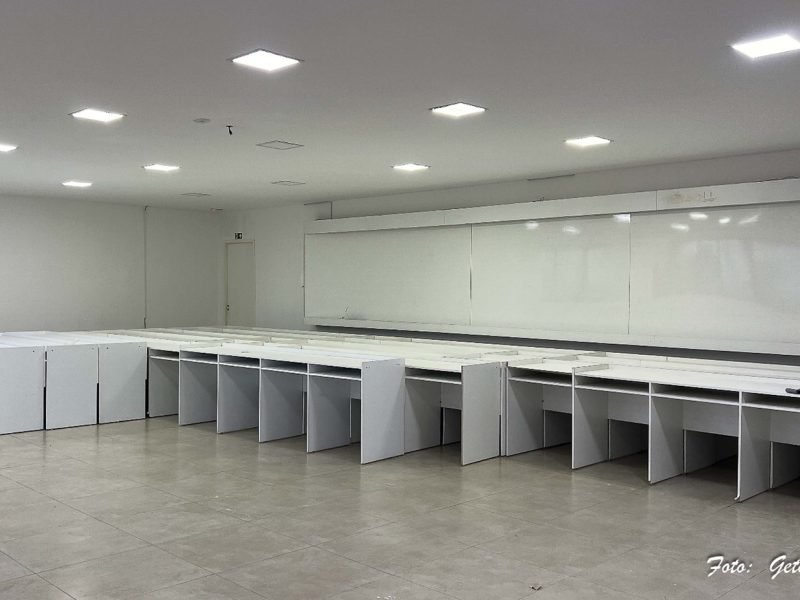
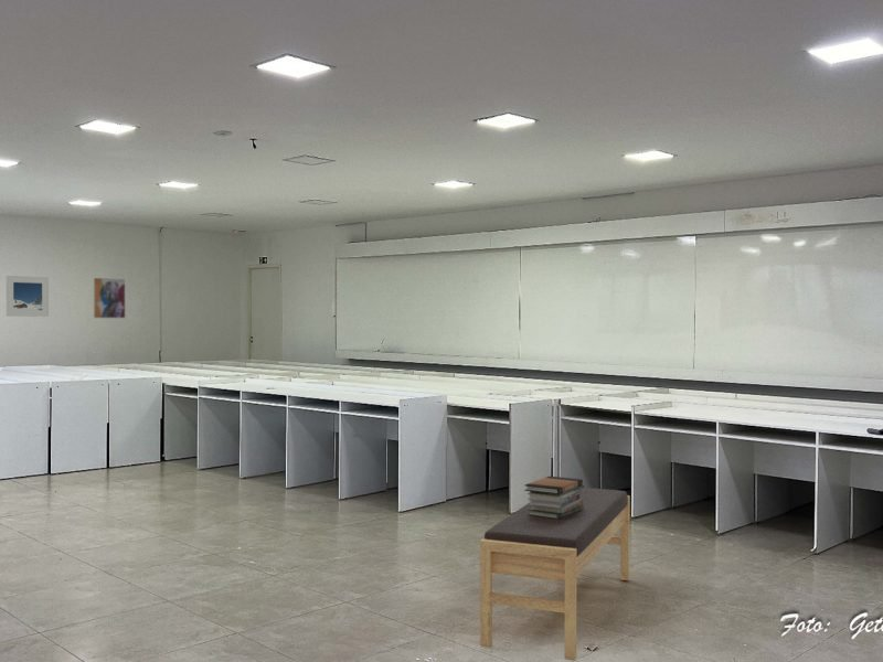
+ book stack [523,476,585,520]
+ bench [479,487,631,661]
+ wall art [92,276,127,320]
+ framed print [6,275,50,318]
